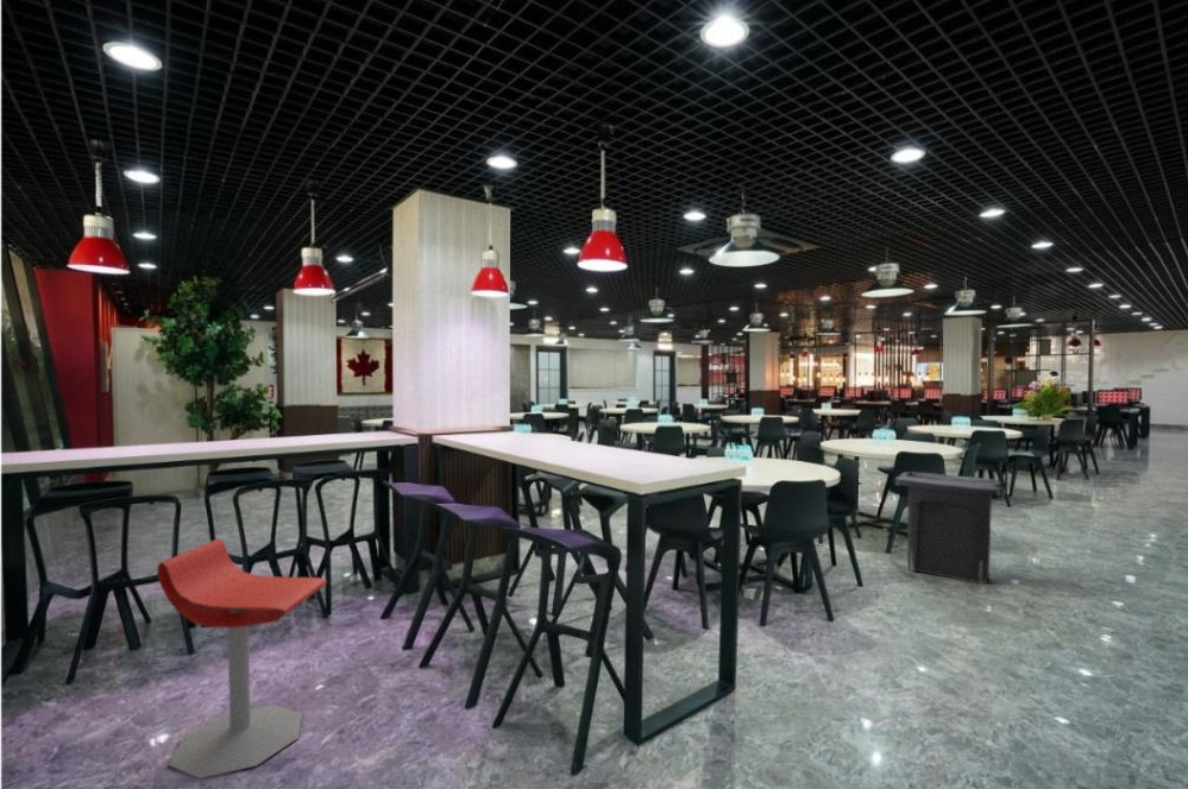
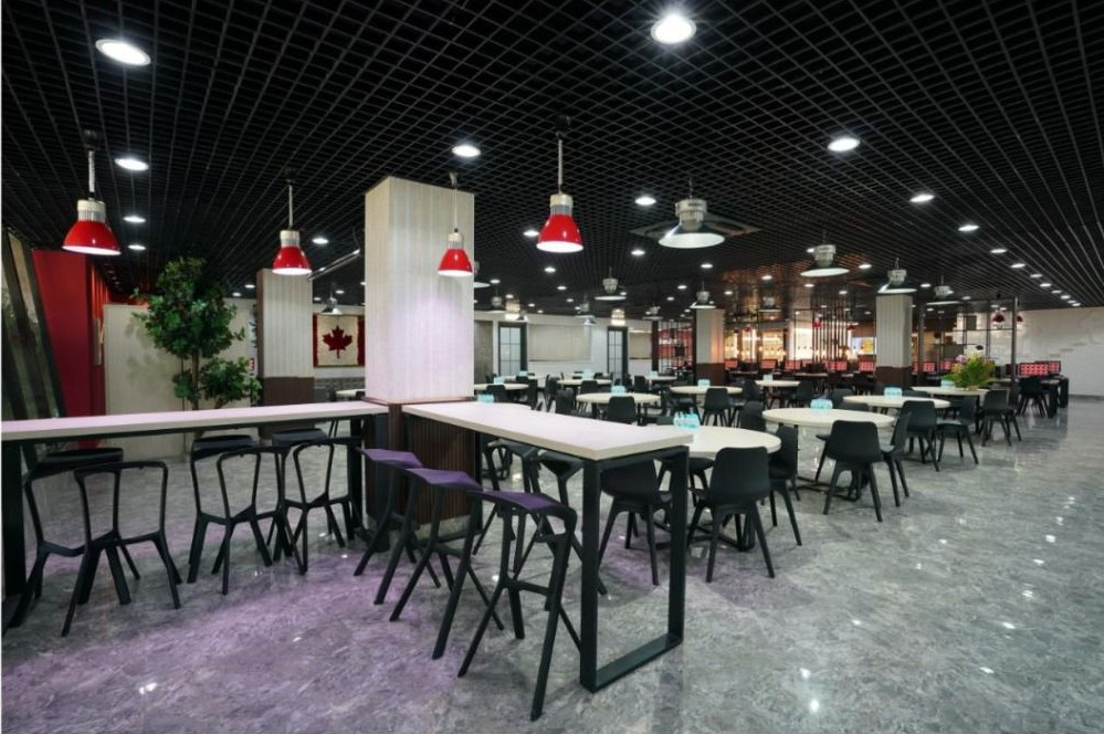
- stool [156,537,328,779]
- trash can [894,471,1007,585]
